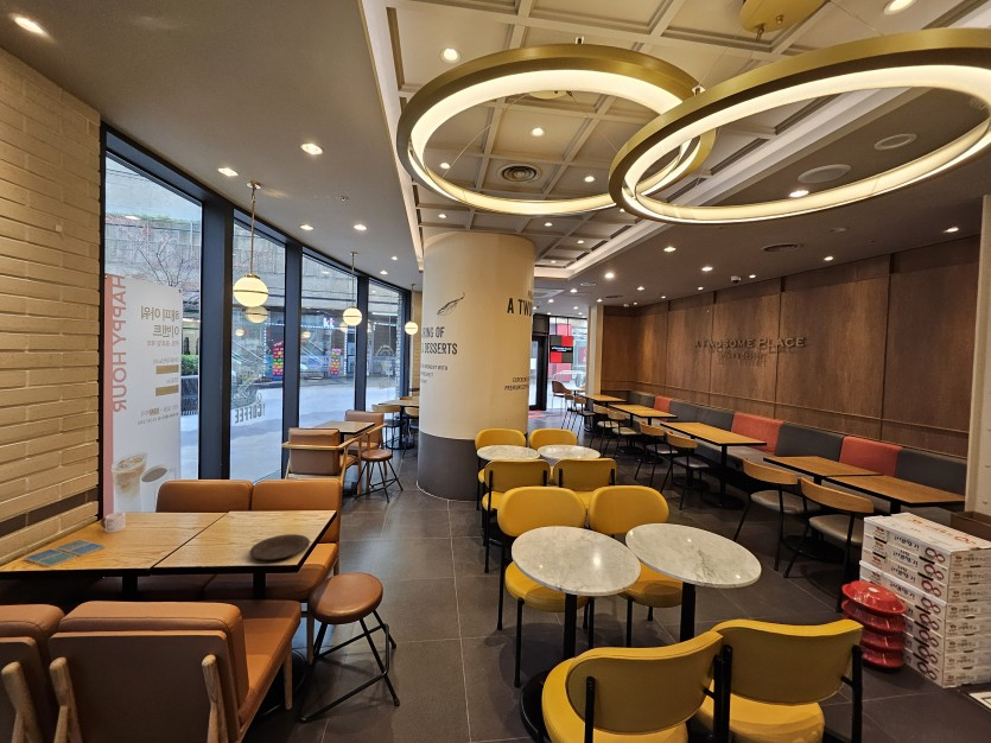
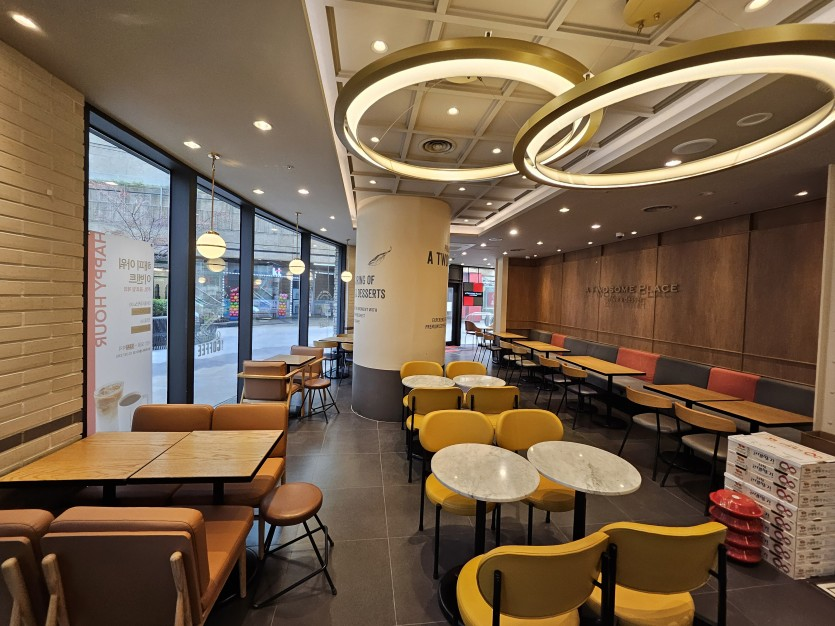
- drink coaster [23,538,107,569]
- plate [249,533,311,561]
- mug [100,512,127,534]
